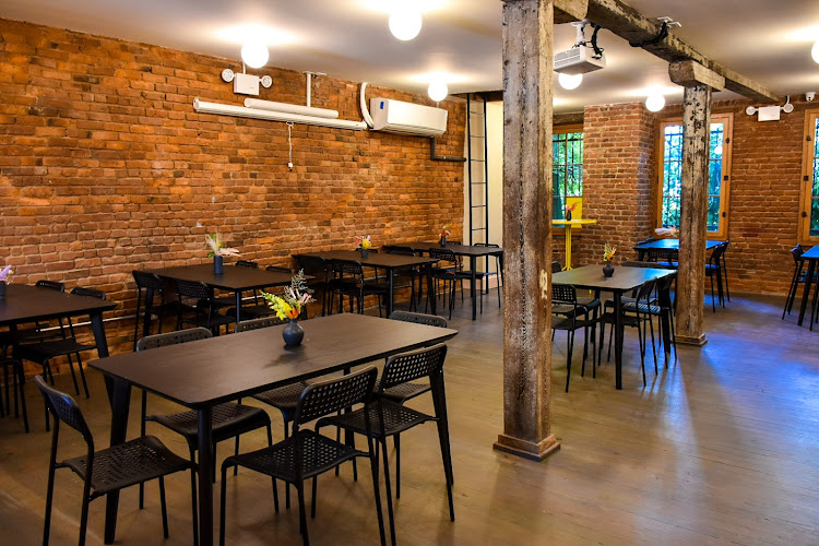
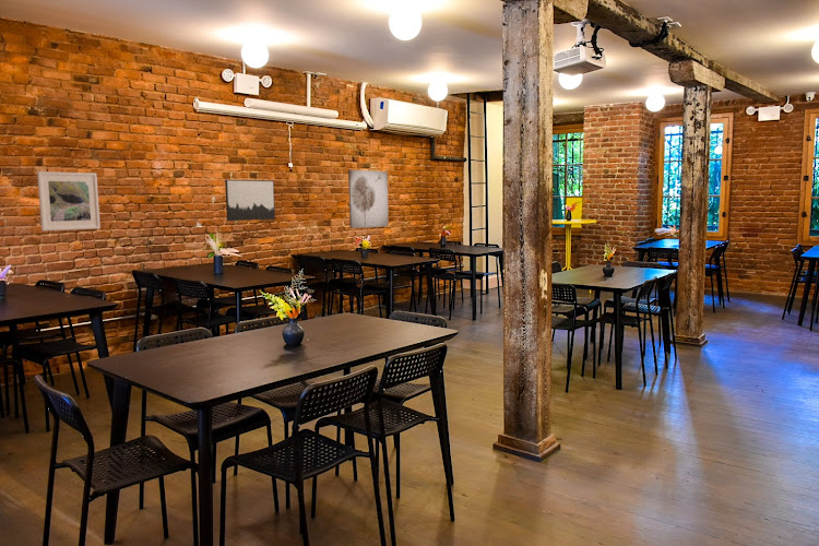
+ wall art [224,179,276,222]
+ wall art [347,169,390,229]
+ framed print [36,170,102,232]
